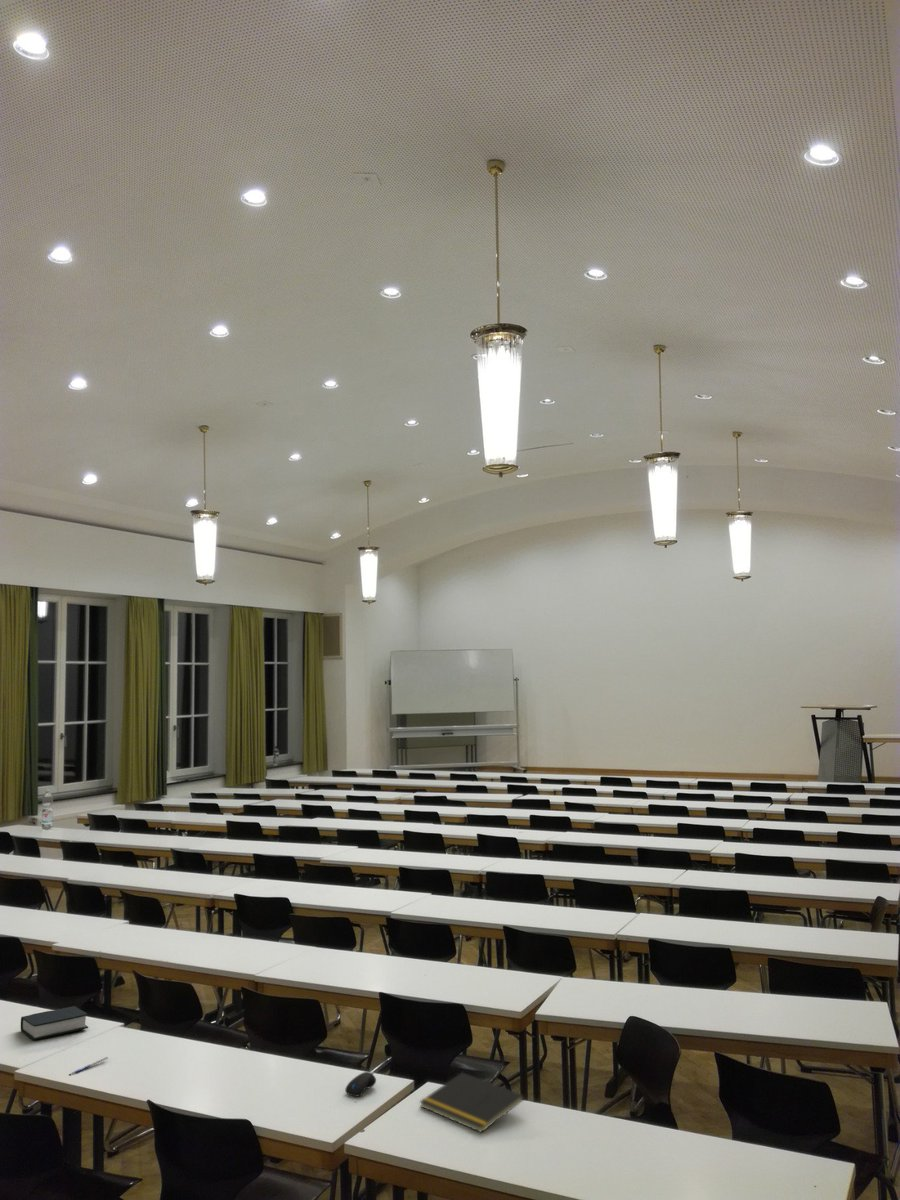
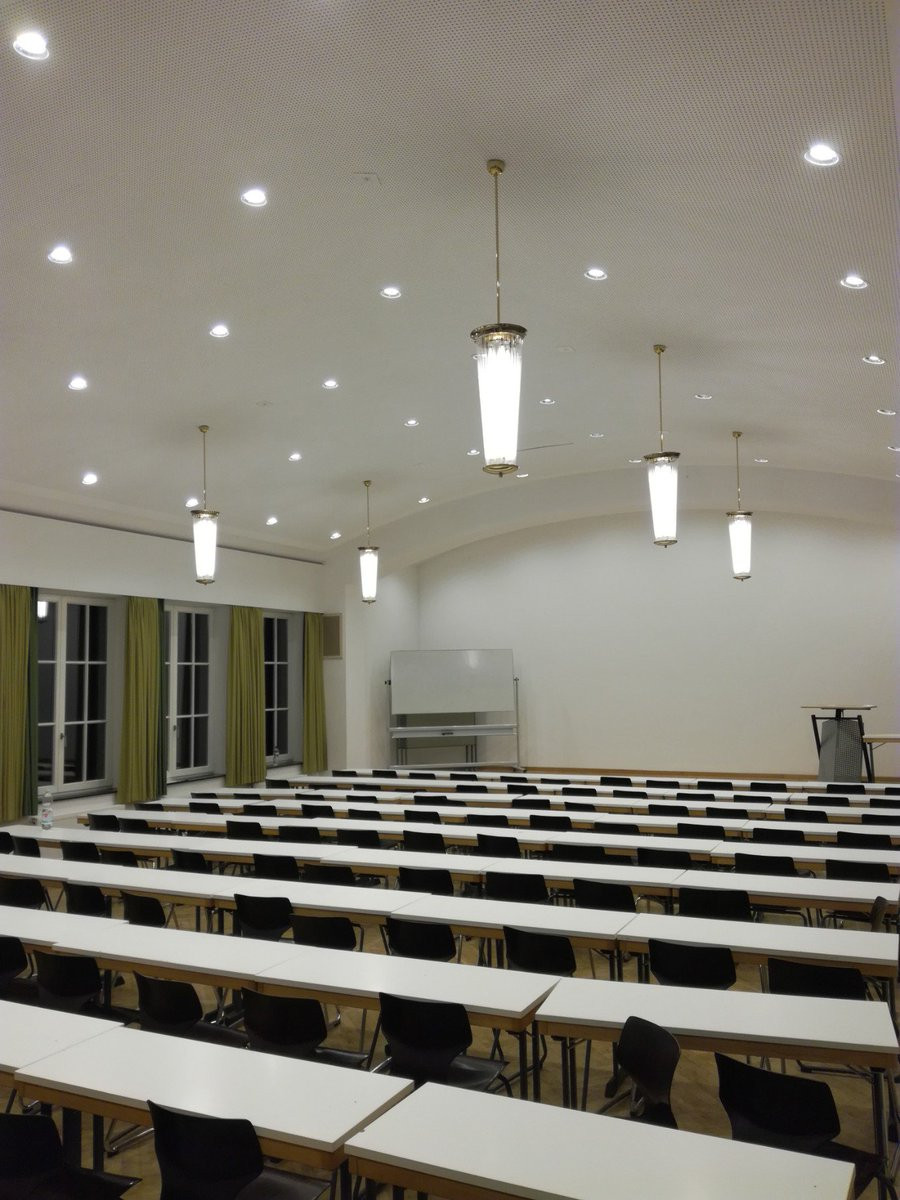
- book [20,1005,89,1041]
- computer mouse [344,1071,377,1097]
- pen [68,1056,109,1076]
- notepad [418,1071,525,1133]
